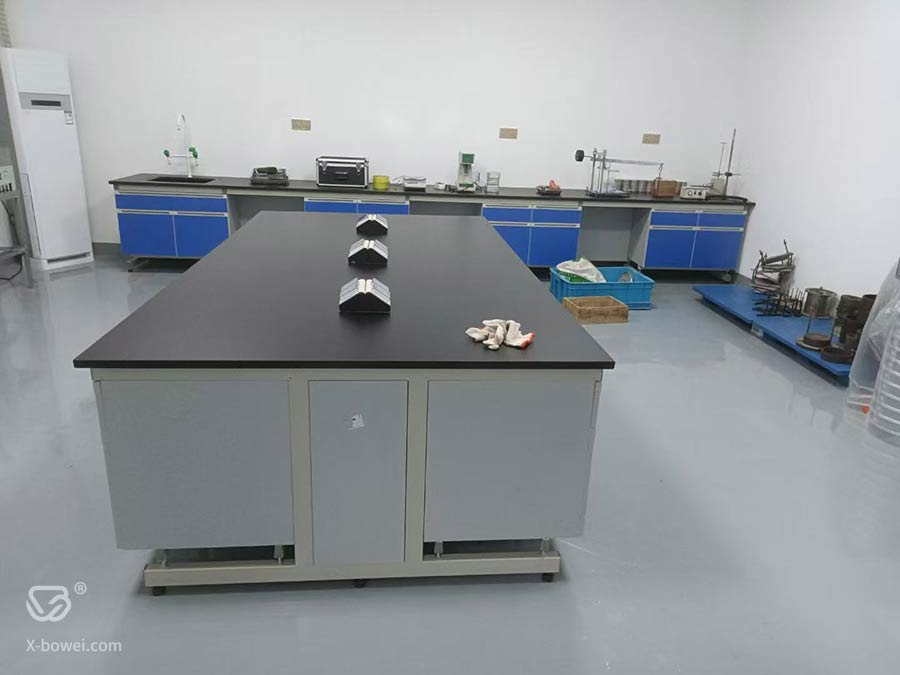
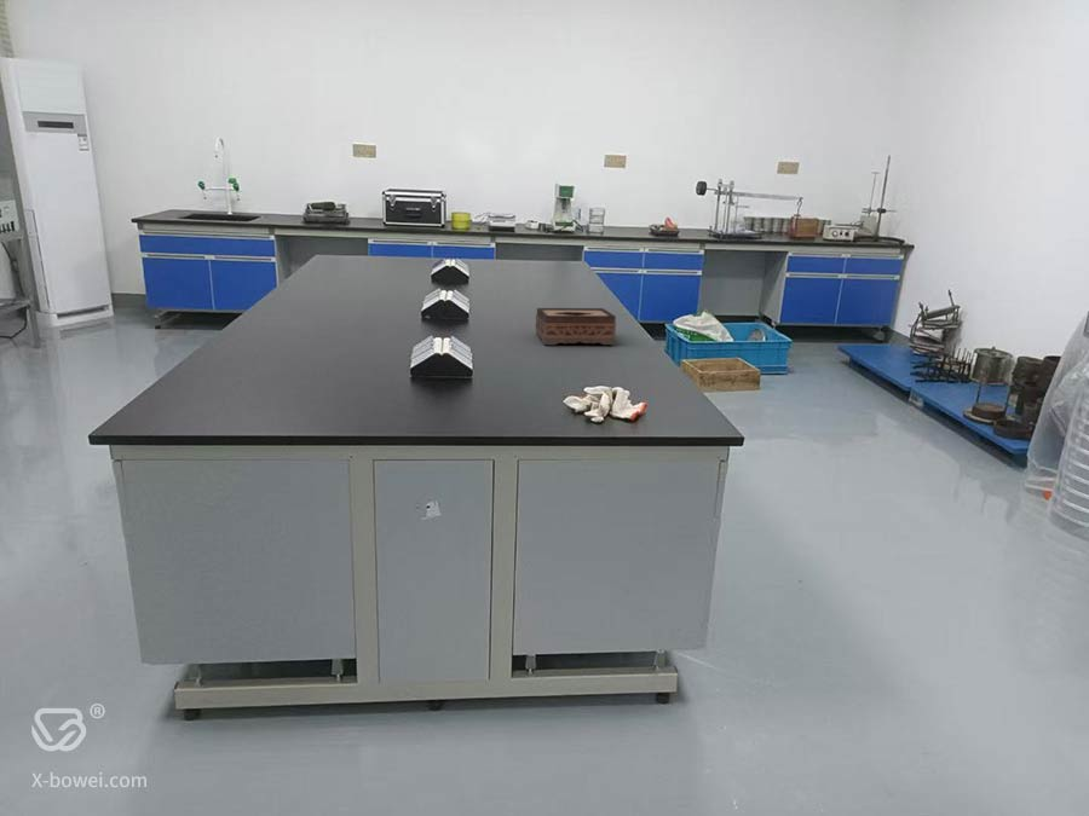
+ tissue box [535,307,617,346]
